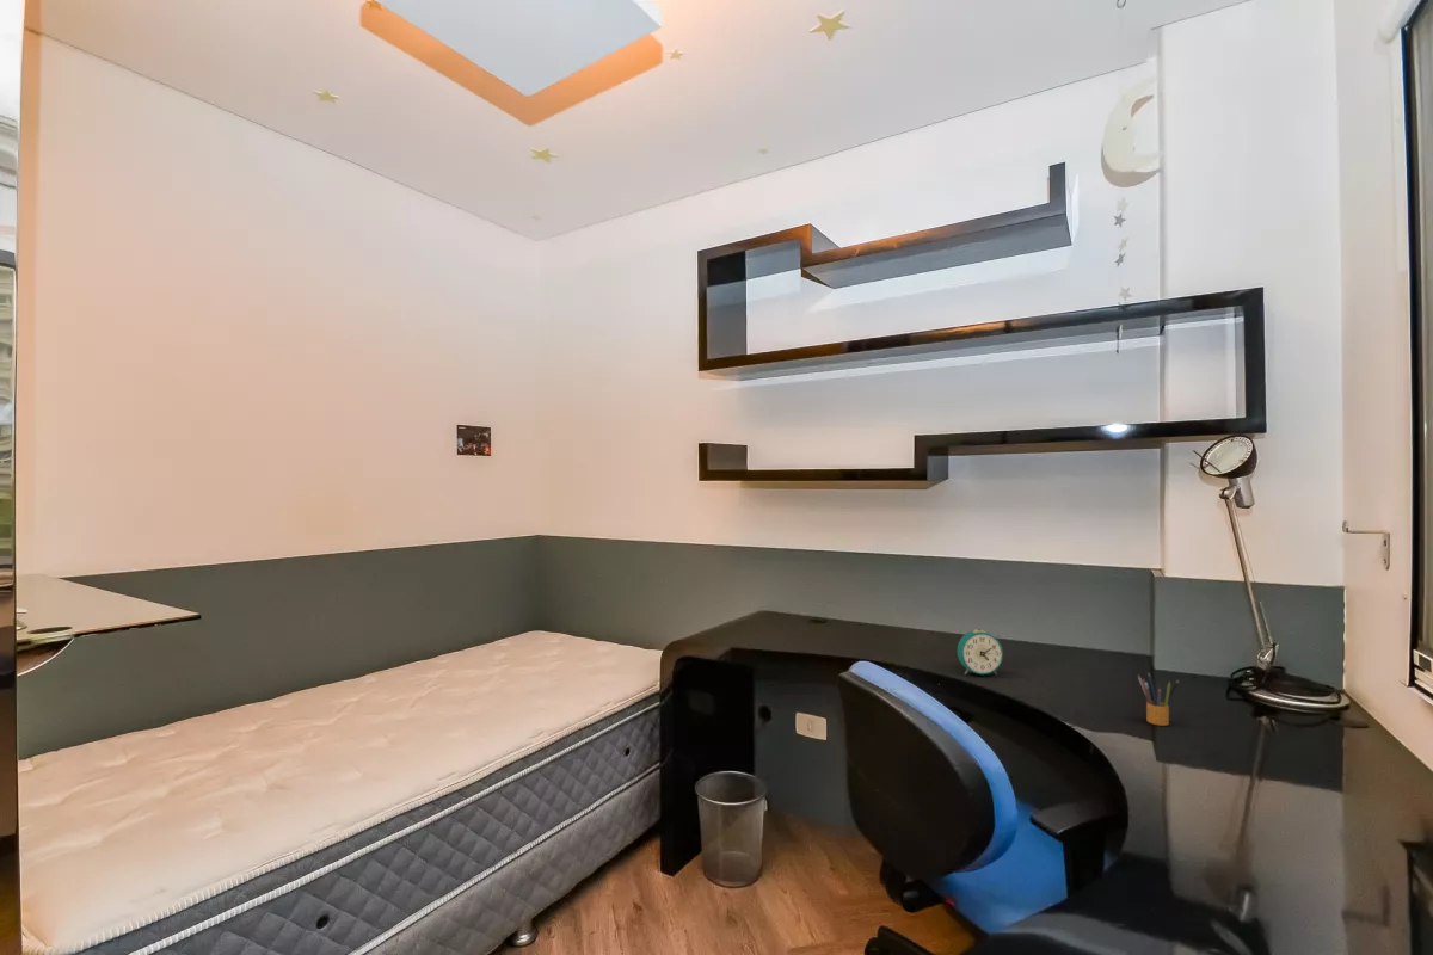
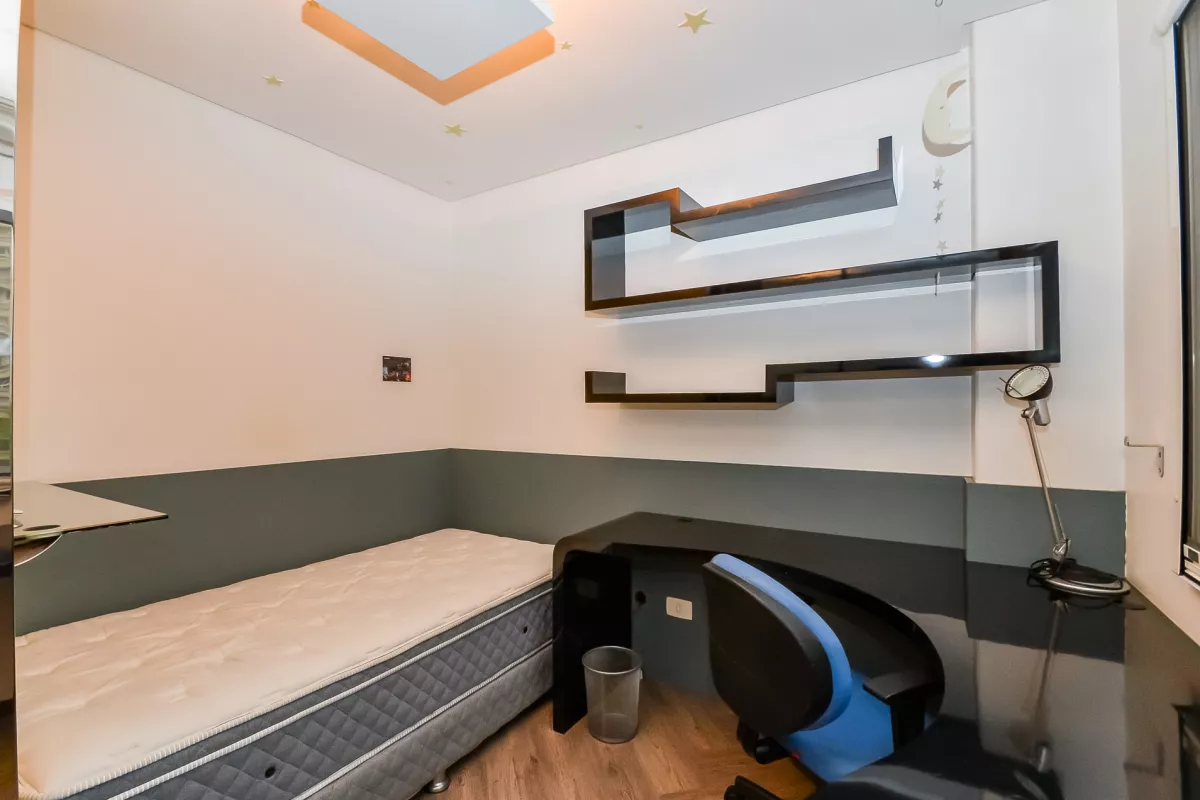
- pencil box [1137,672,1180,727]
- alarm clock [957,628,1004,676]
